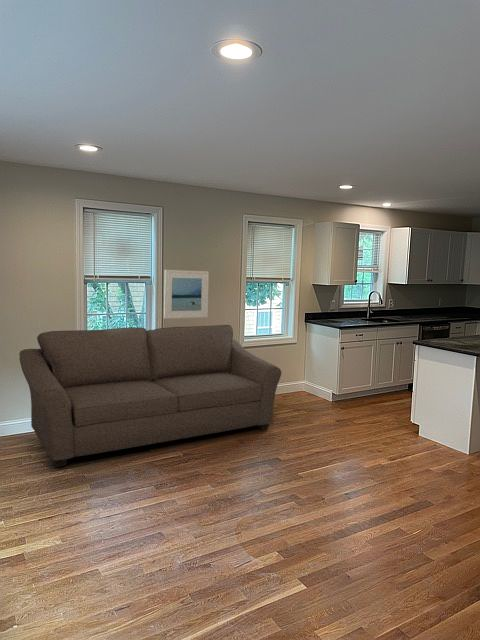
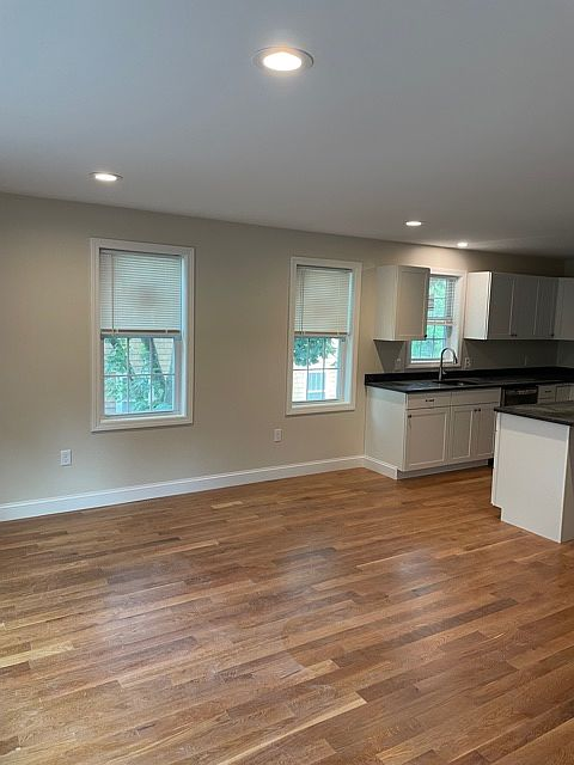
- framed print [163,269,210,320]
- sofa [18,324,282,468]
